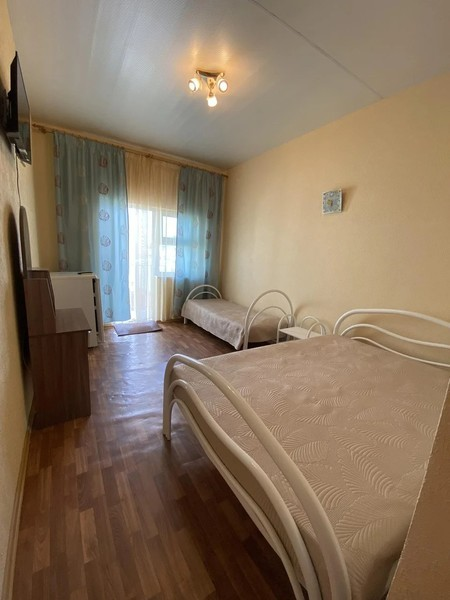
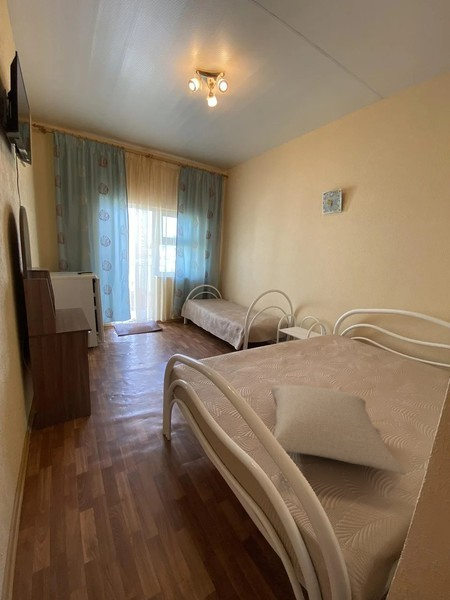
+ pillow [270,384,407,476]
